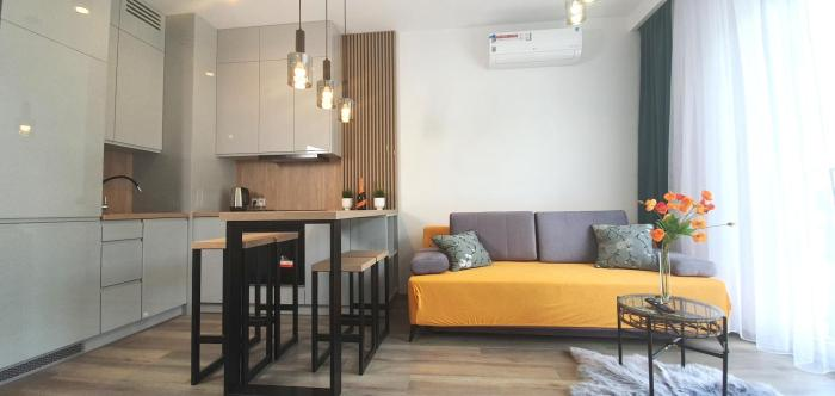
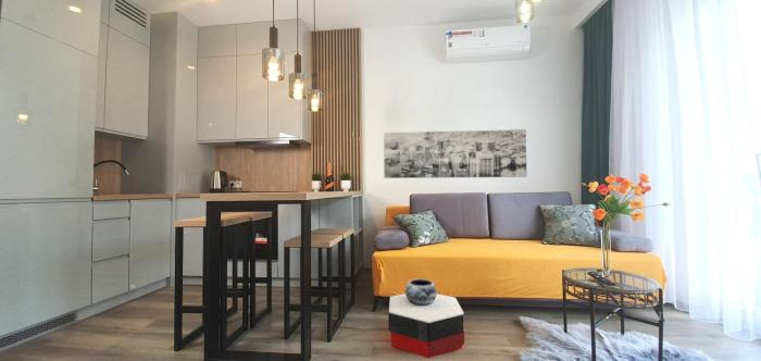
+ ottoman [388,292,465,359]
+ wall art [383,128,528,179]
+ decorative bowl [404,277,438,306]
